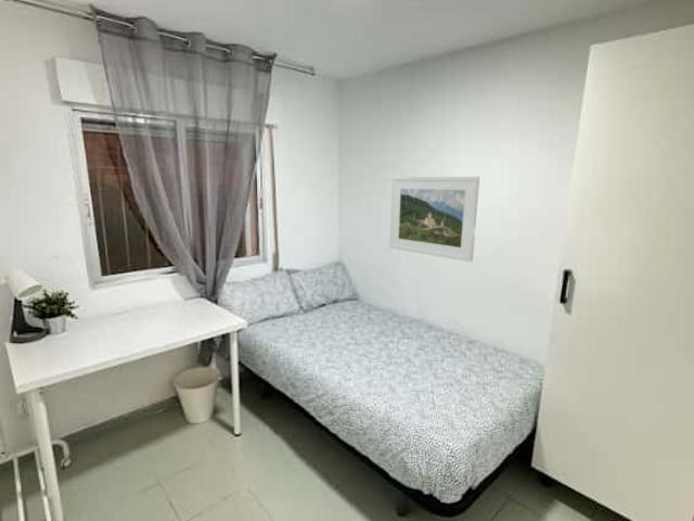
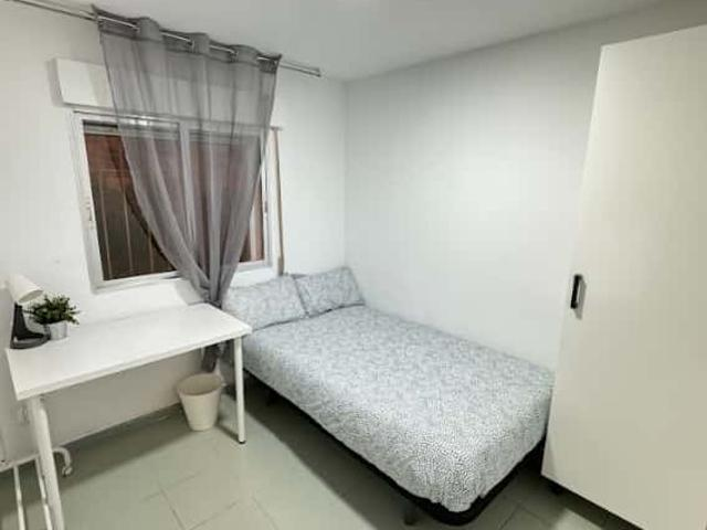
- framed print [388,176,480,263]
